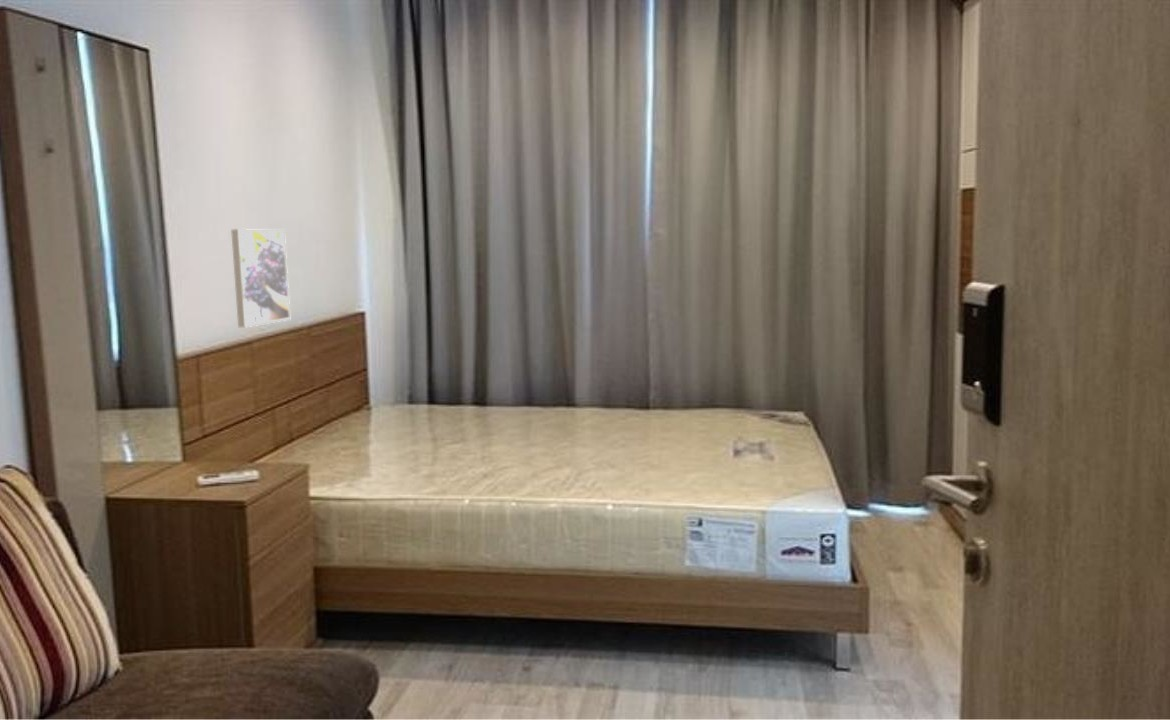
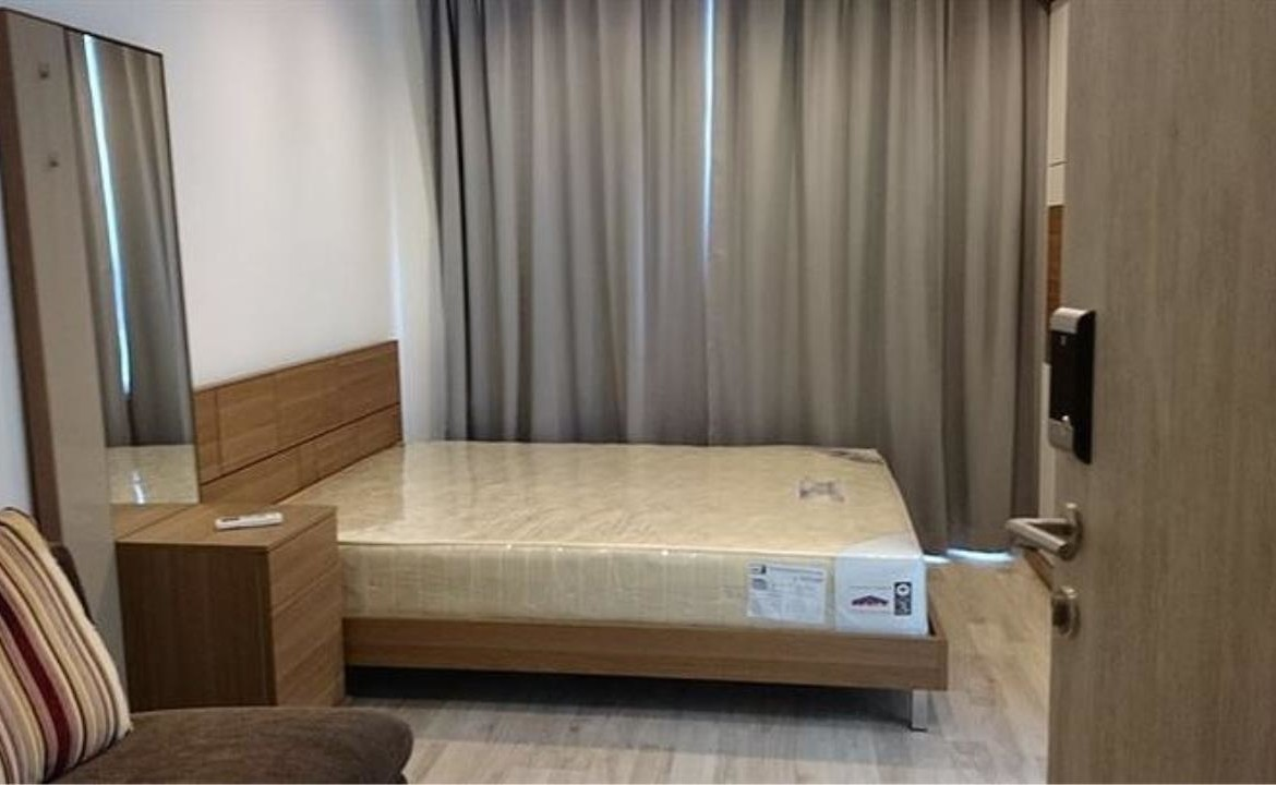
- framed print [230,228,291,328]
